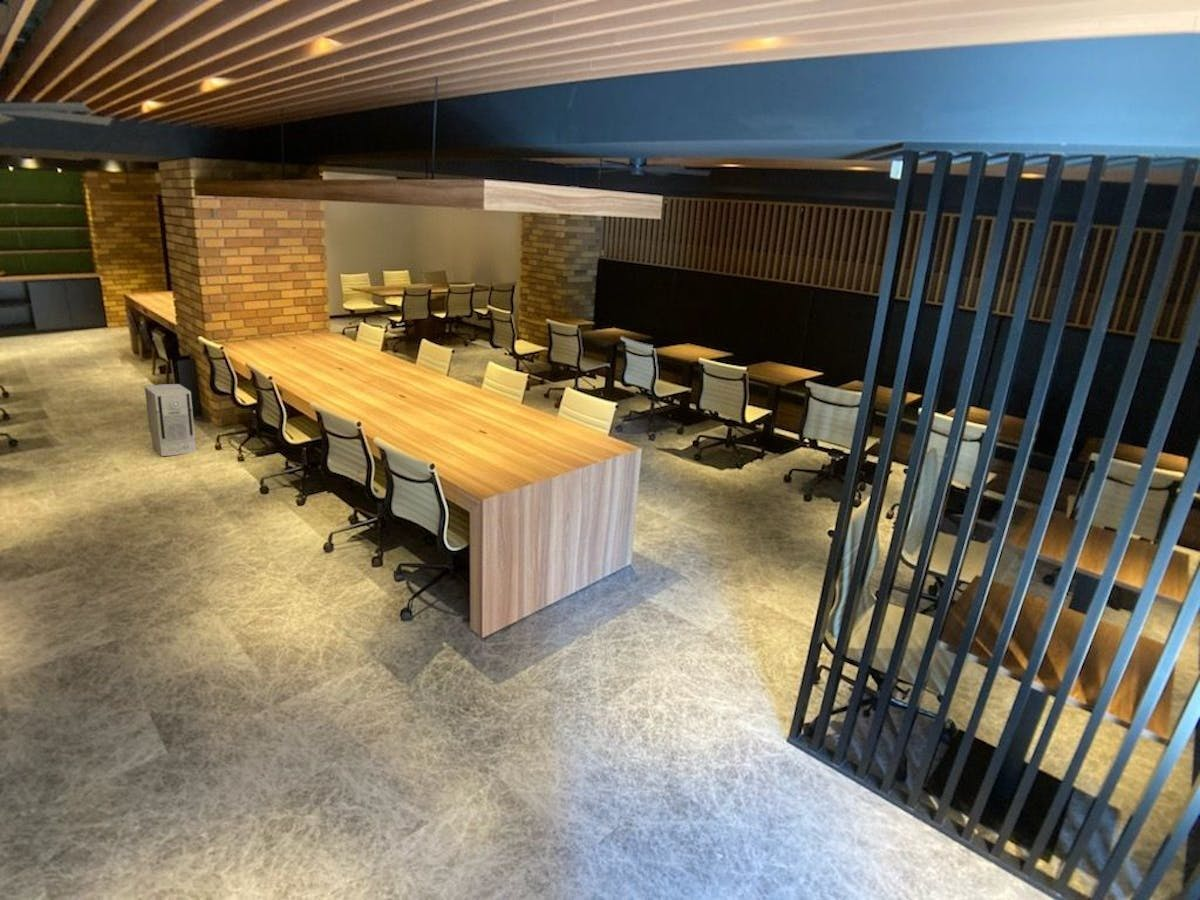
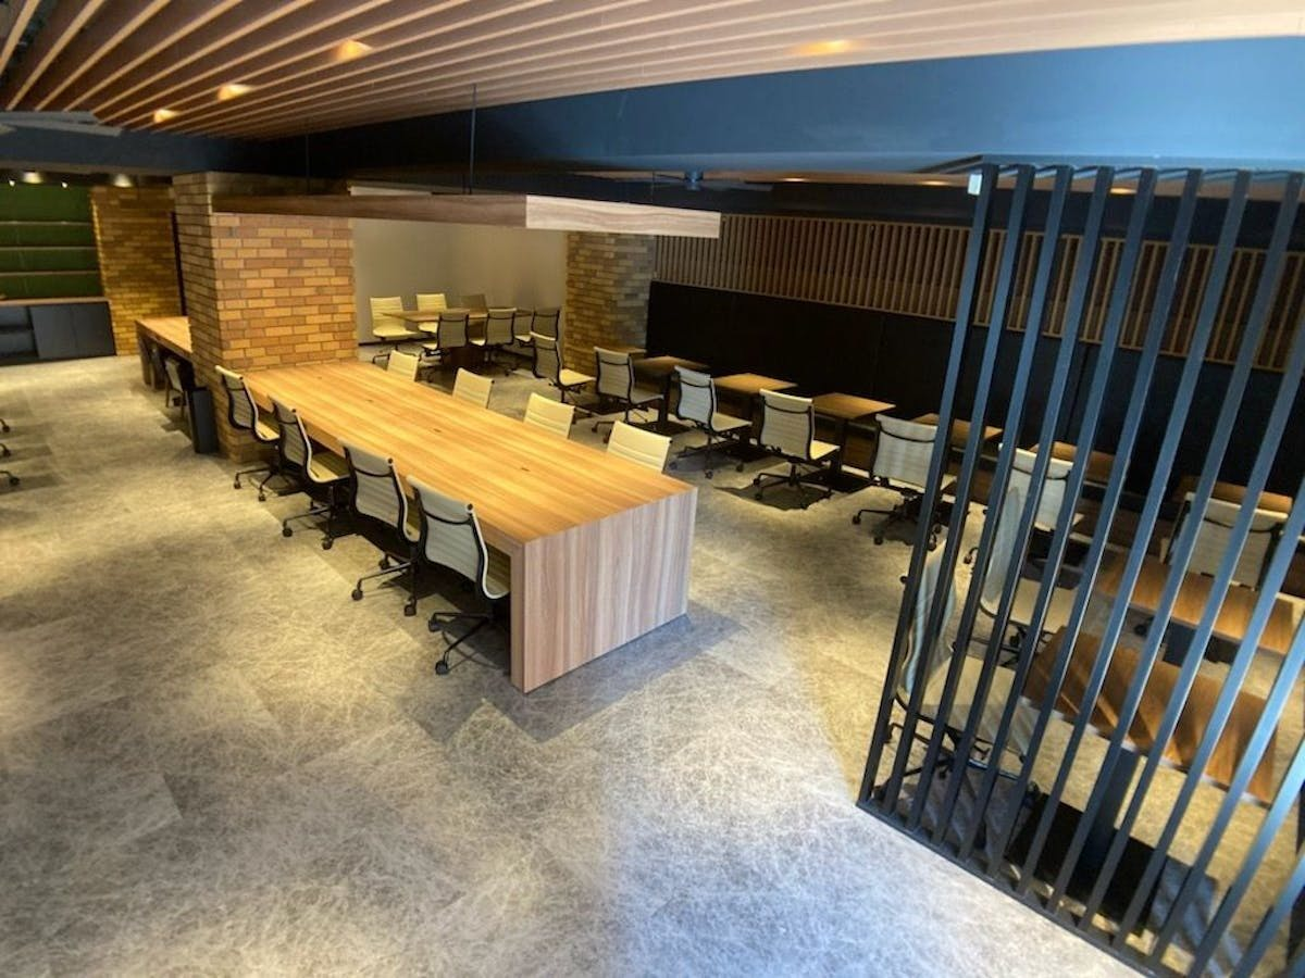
- air purifier [144,383,197,457]
